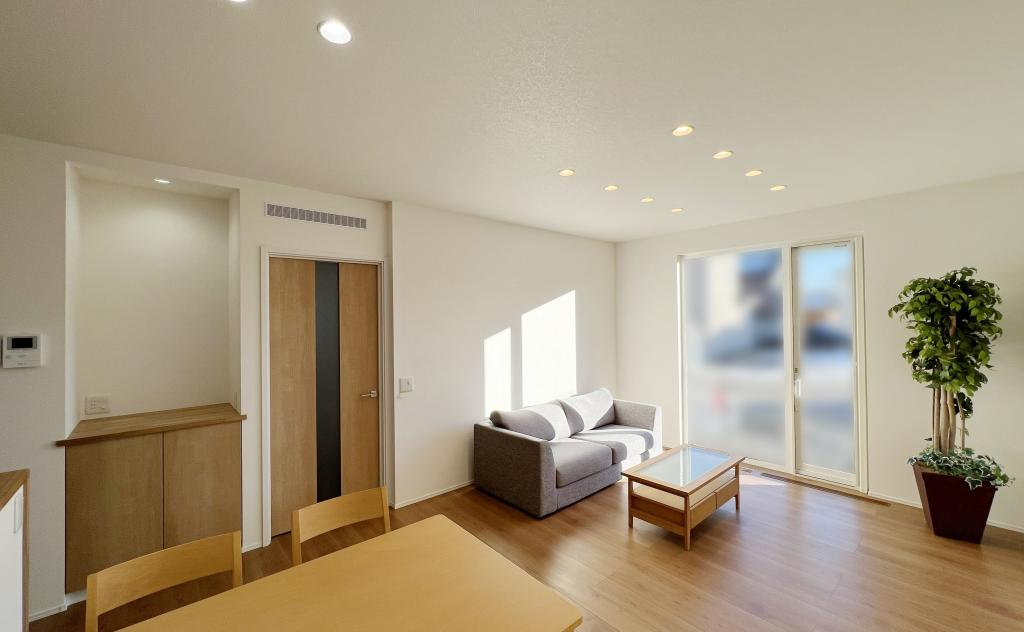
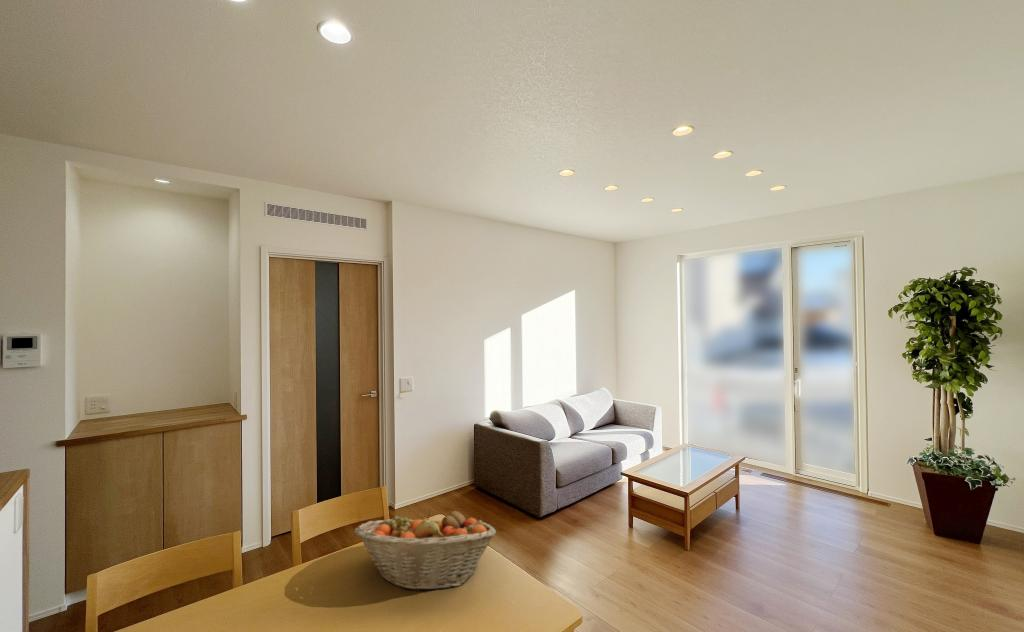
+ fruit basket [353,509,497,592]
